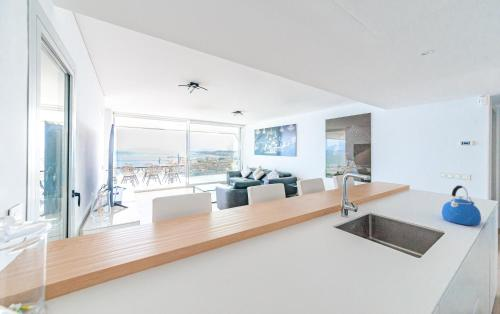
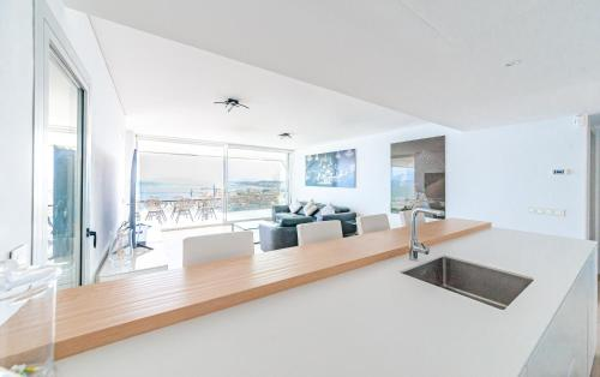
- kettle [441,184,482,226]
